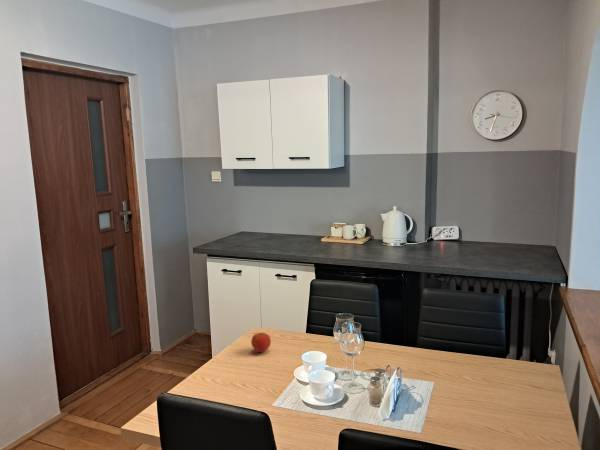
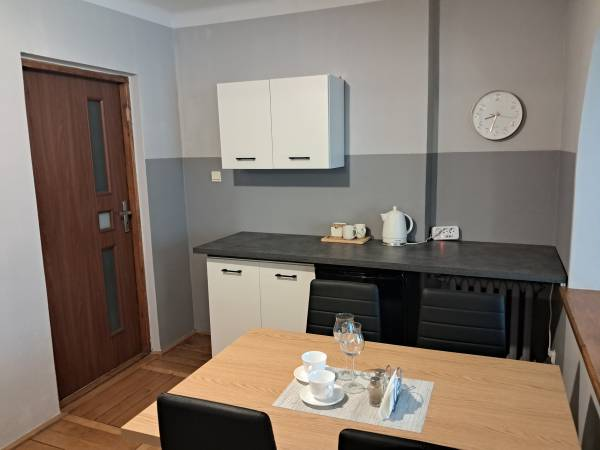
- apple [250,332,272,353]
